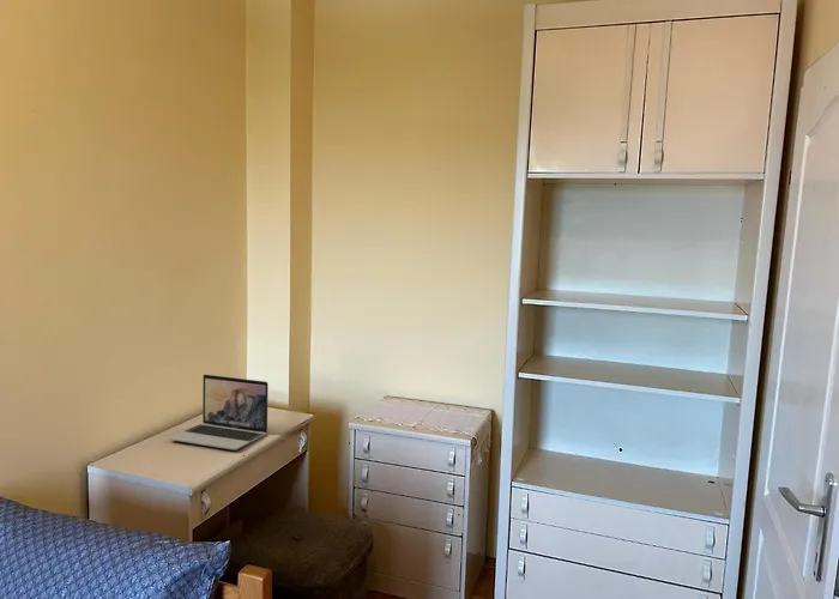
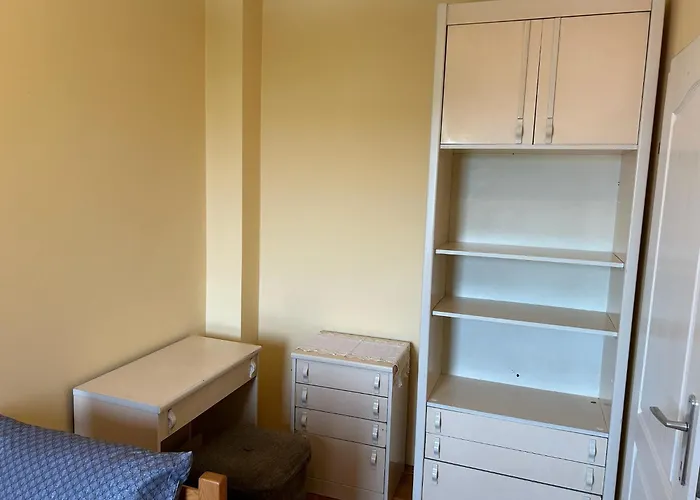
- laptop [168,374,270,452]
